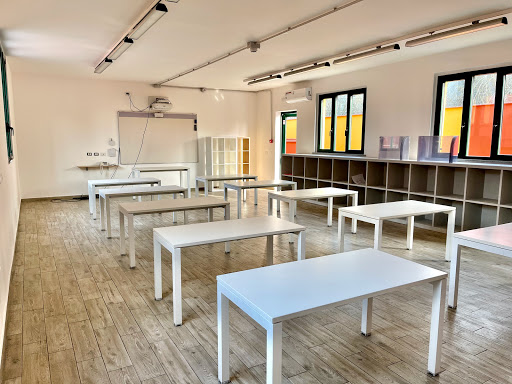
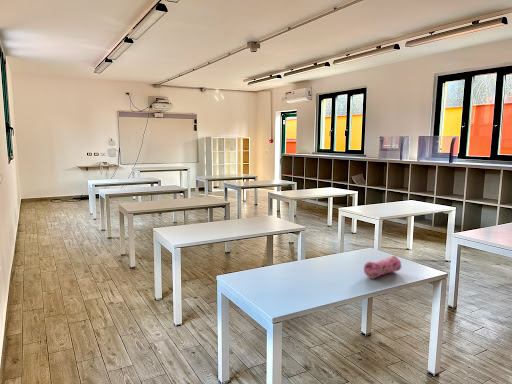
+ pencil case [363,255,402,280]
